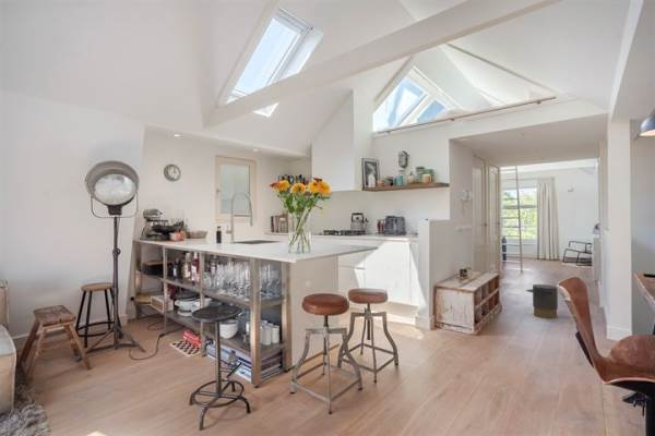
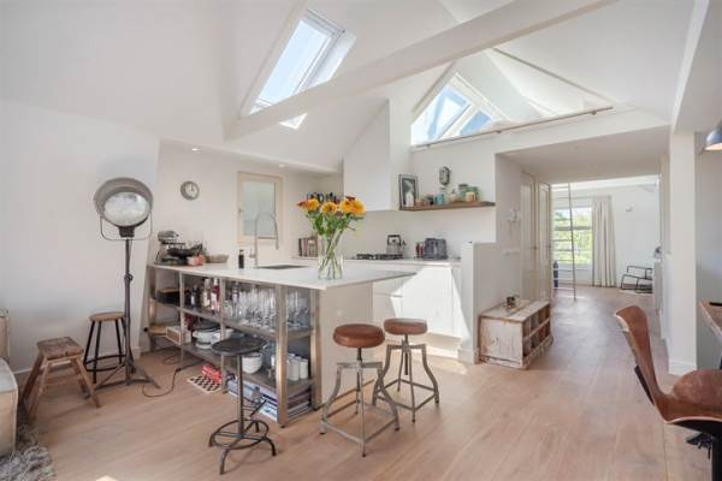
- trash can [525,283,559,319]
